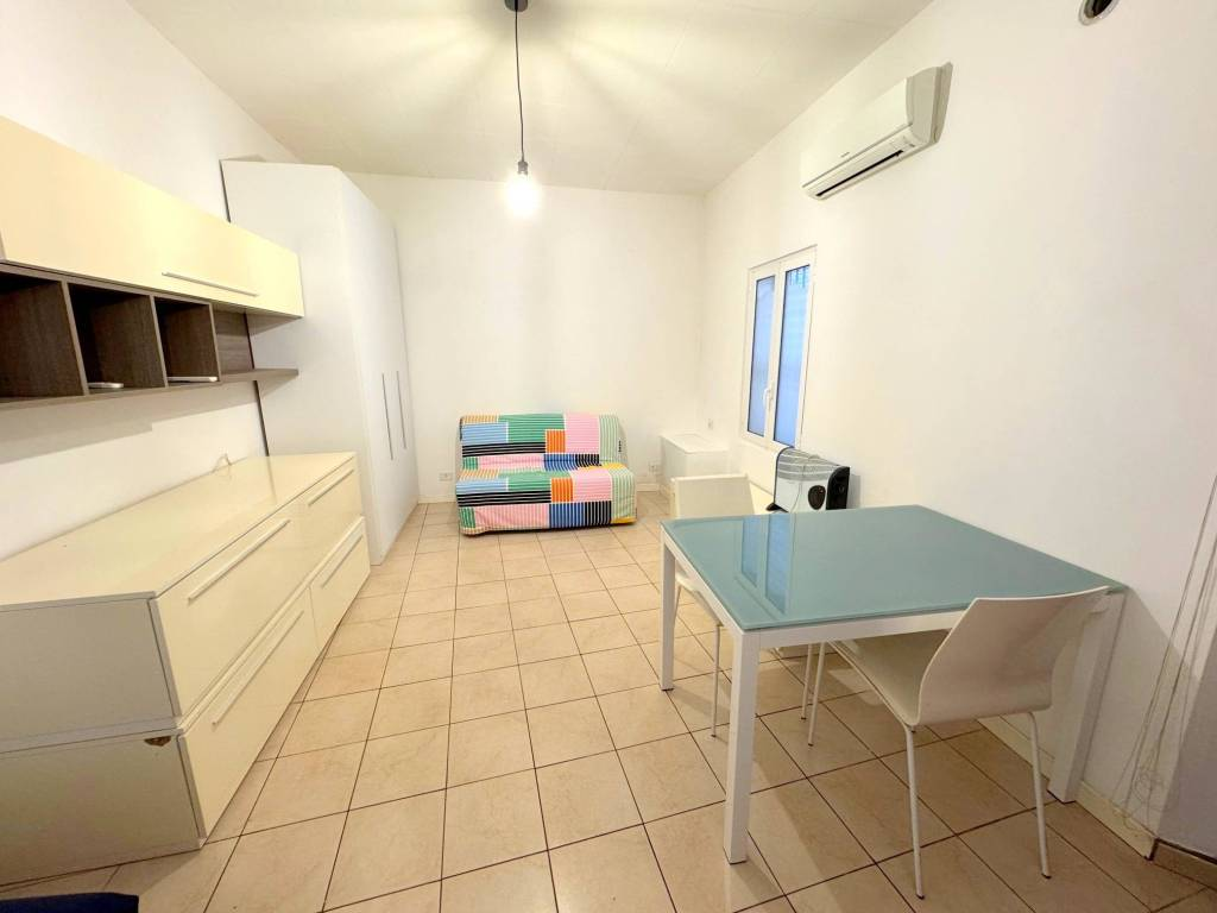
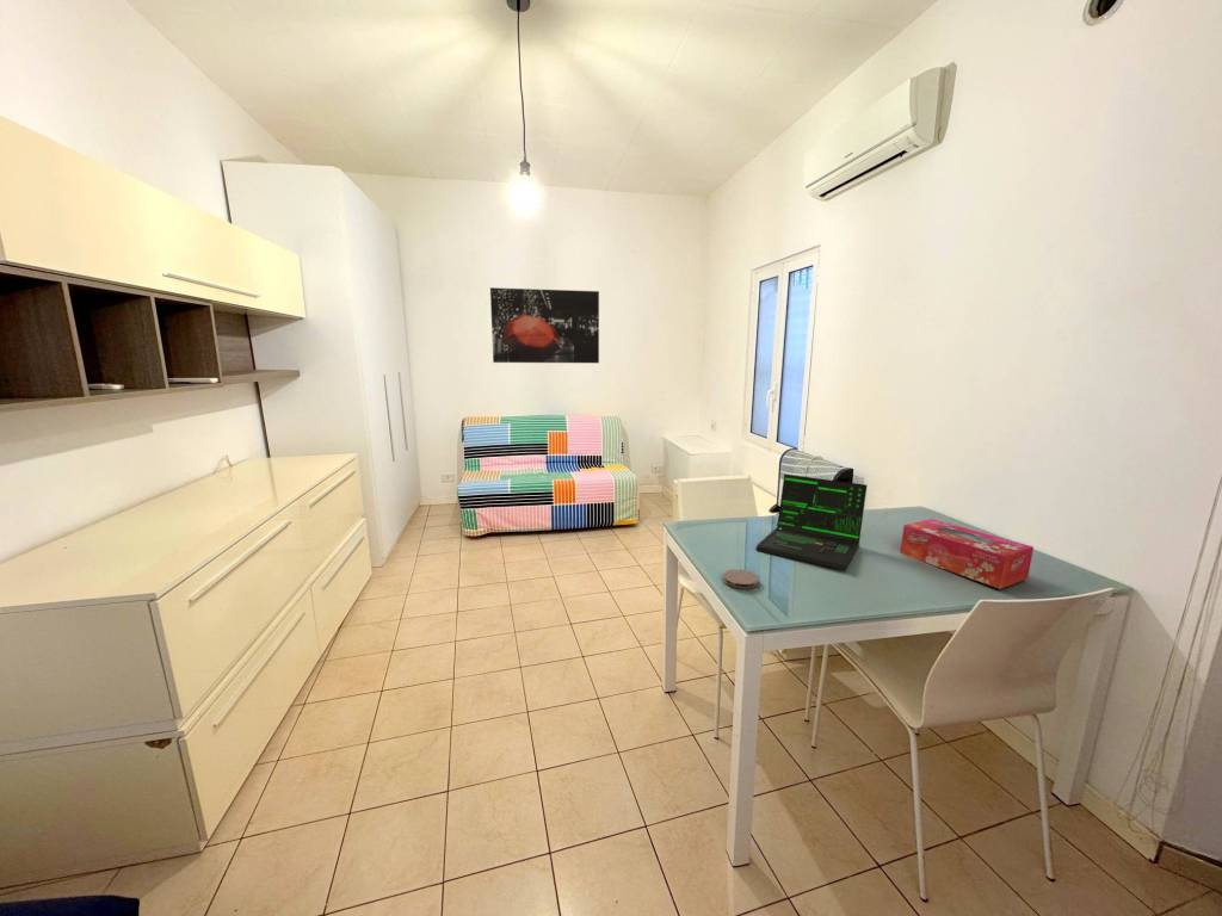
+ laptop [755,474,889,571]
+ tissue box [900,518,1035,590]
+ wall art [489,286,600,364]
+ coaster [722,568,759,590]
